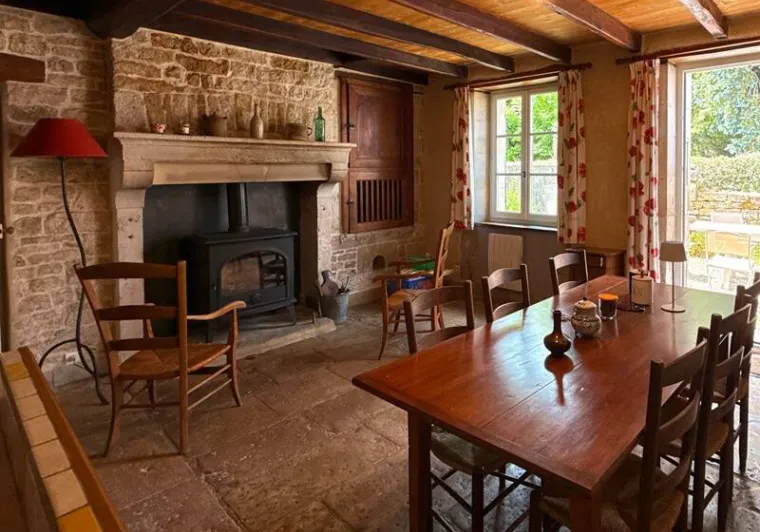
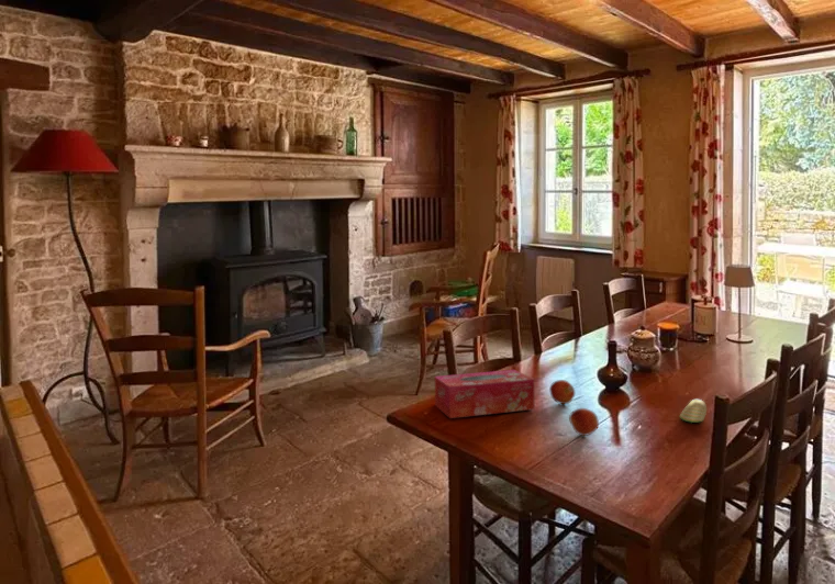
+ fruit [548,379,576,405]
+ tissue box [434,369,535,419]
+ decorative egg [679,398,708,424]
+ fruit [568,407,600,437]
